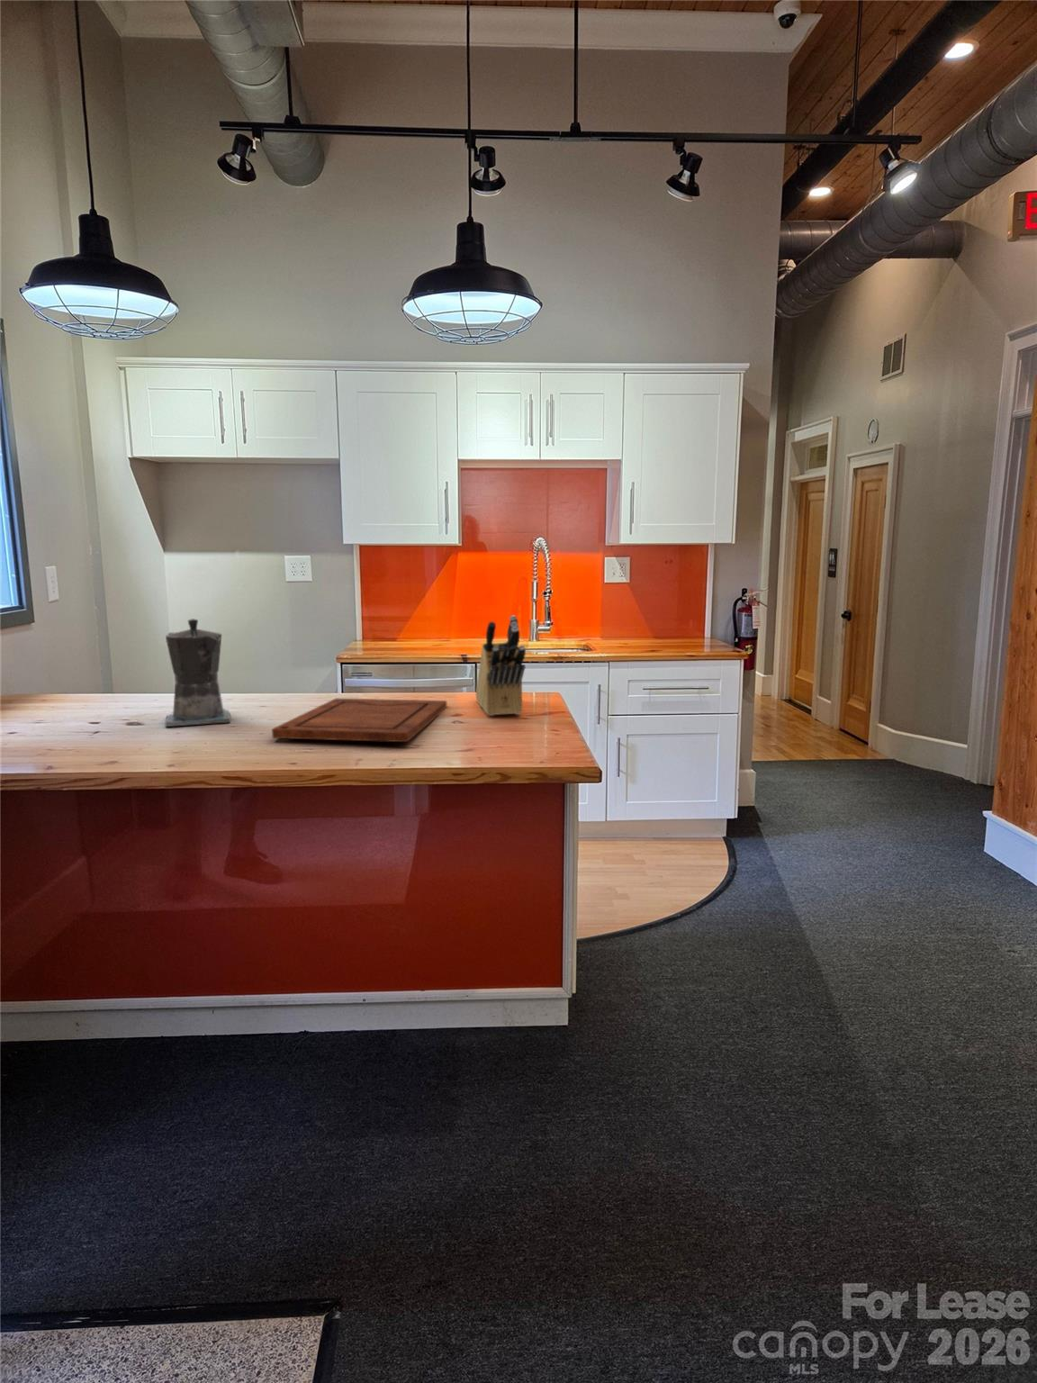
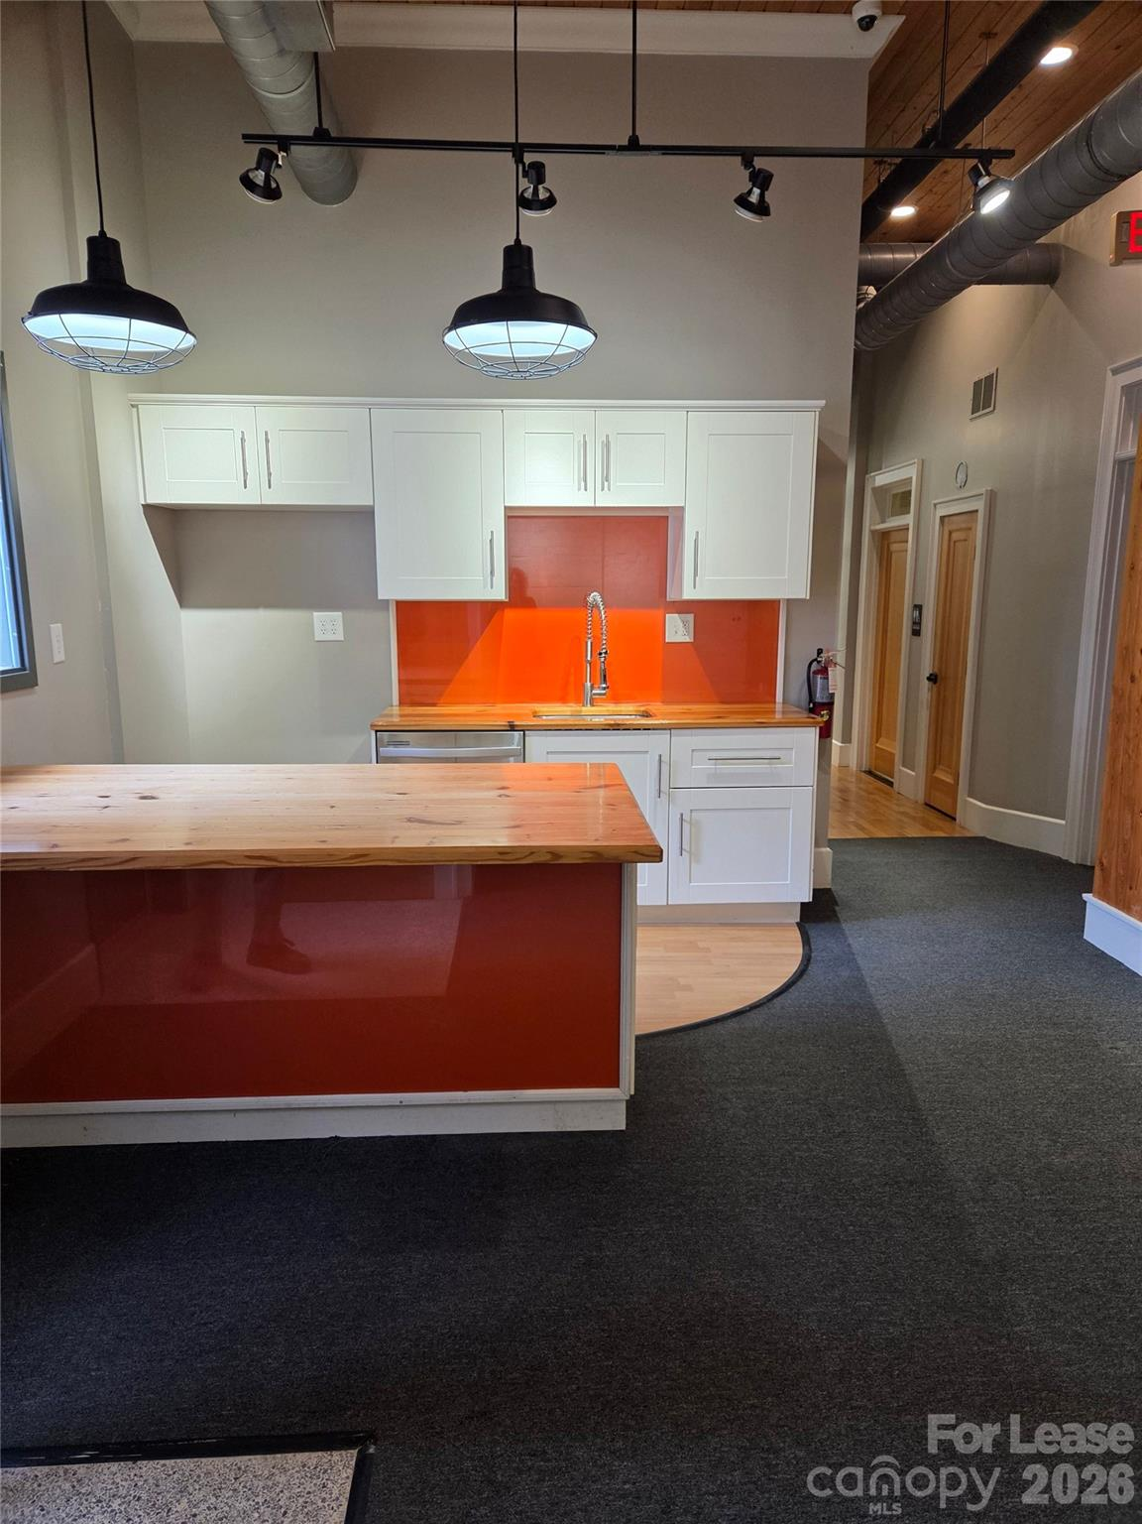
- cutting board [271,698,448,743]
- coffee maker [163,617,231,727]
- knife block [475,615,526,717]
